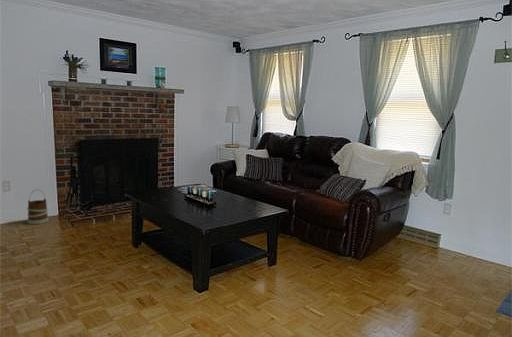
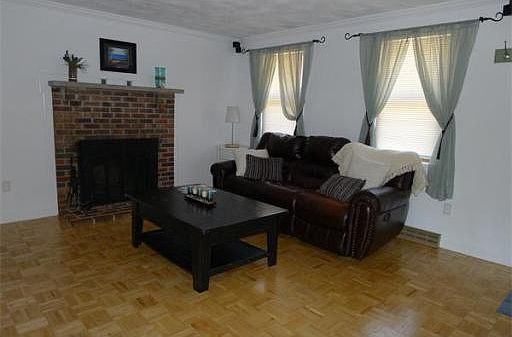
- wooden bucket [26,188,50,225]
